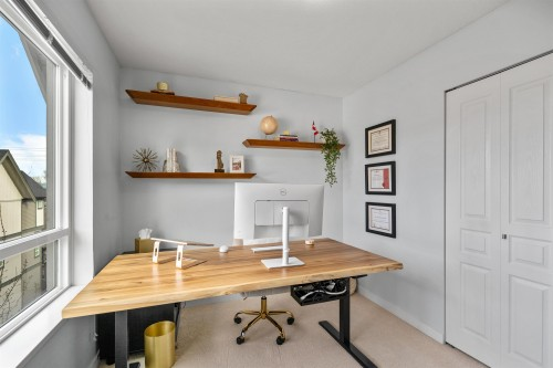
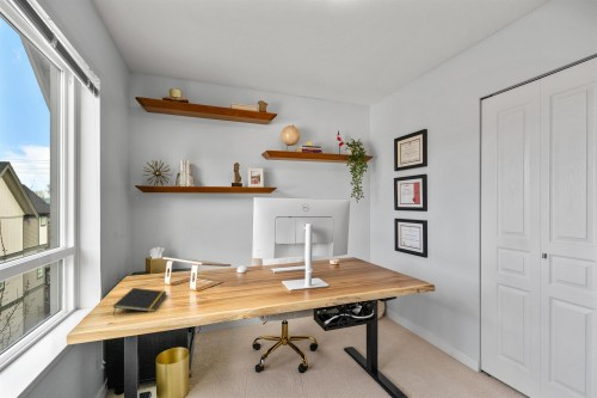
+ notepad [112,287,168,317]
